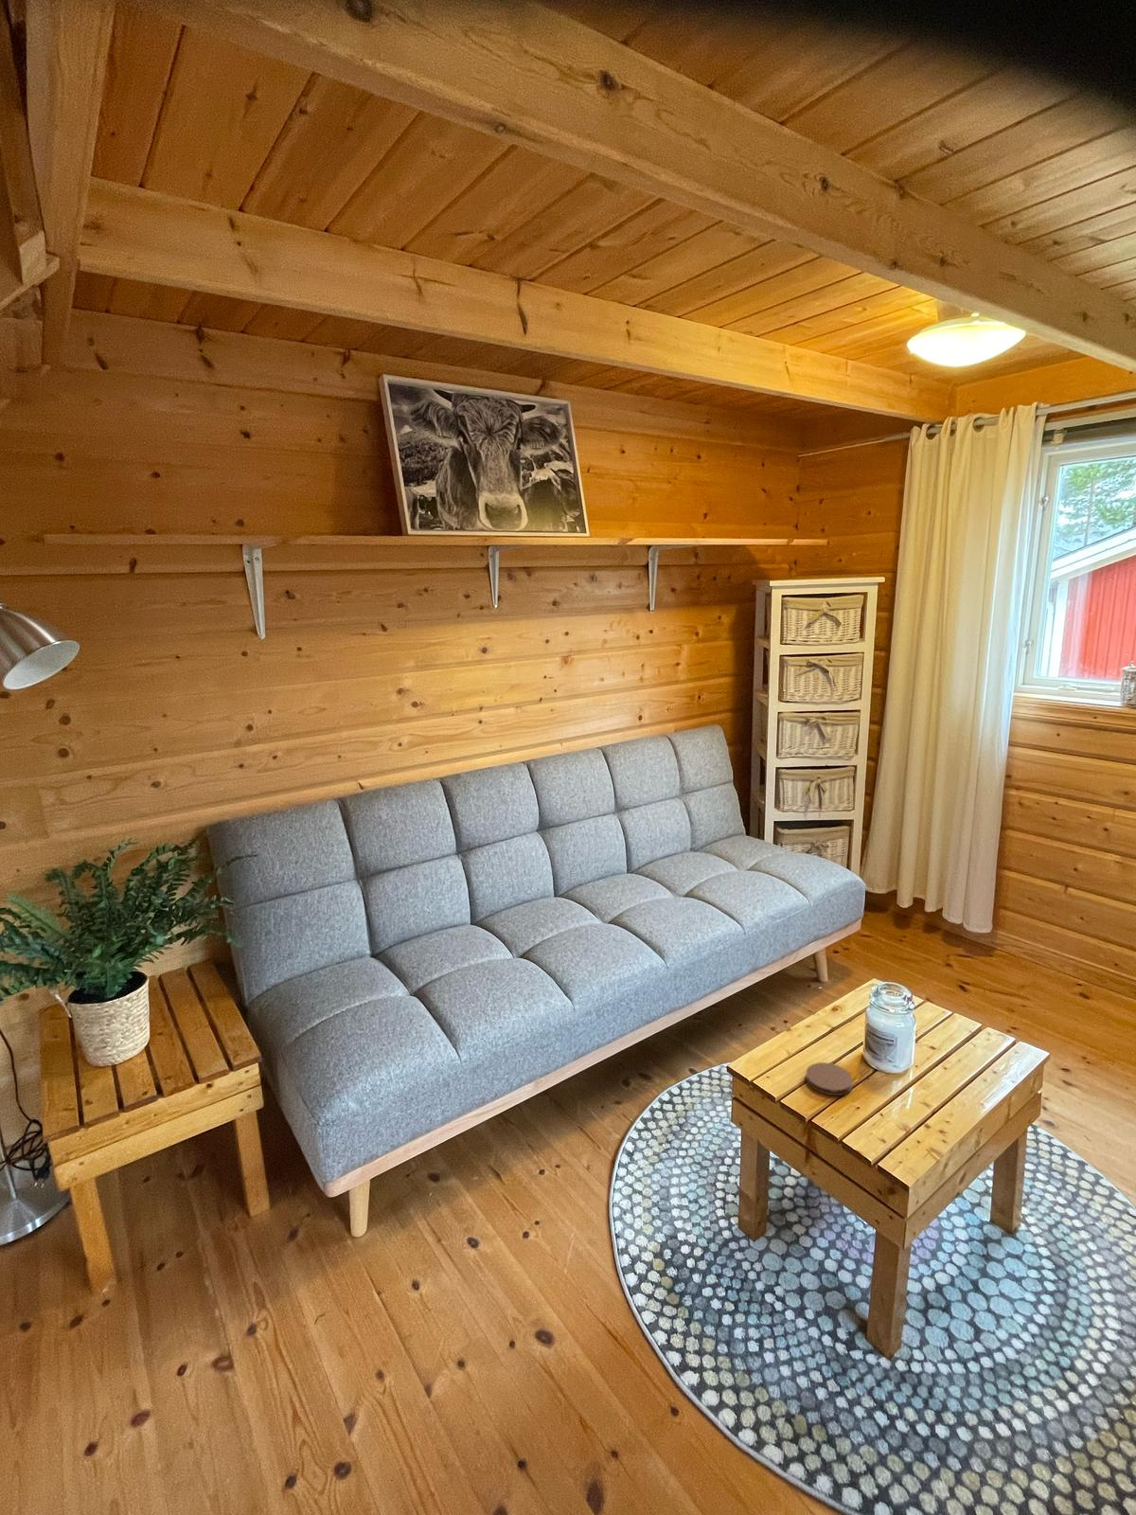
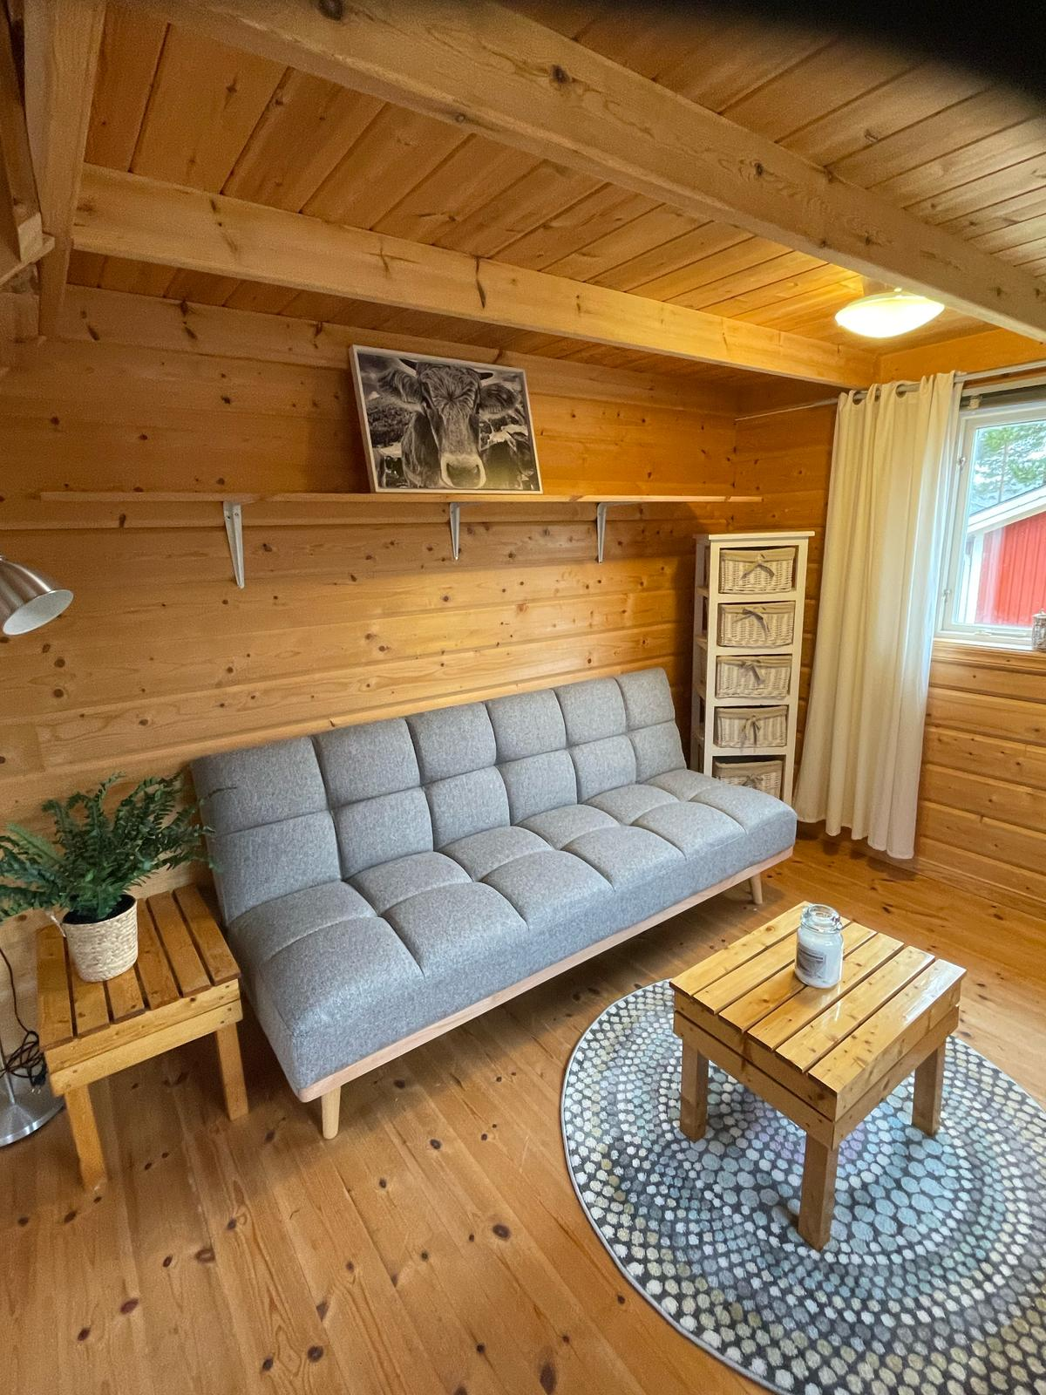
- coaster [804,1062,854,1096]
